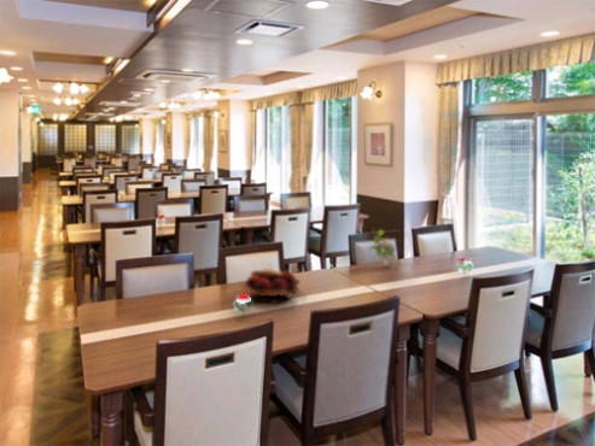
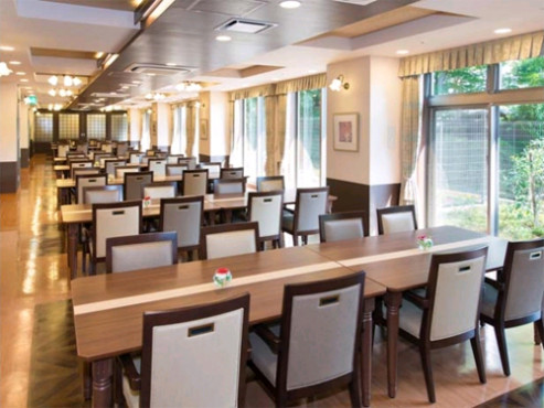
- fruit basket [239,268,302,303]
- plant [367,227,401,266]
